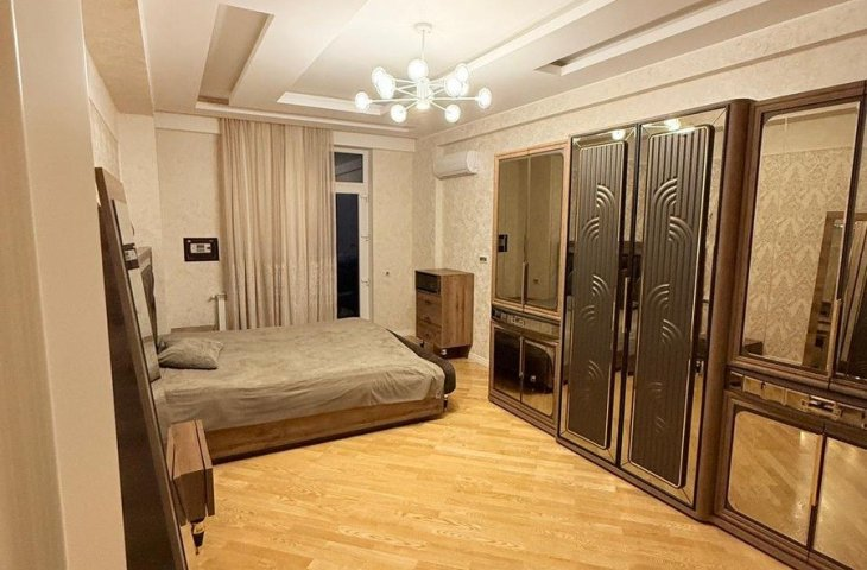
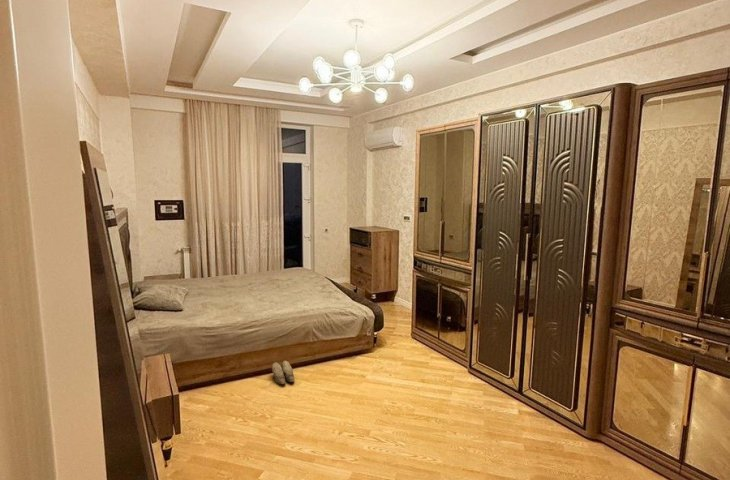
+ slippers [271,359,295,385]
